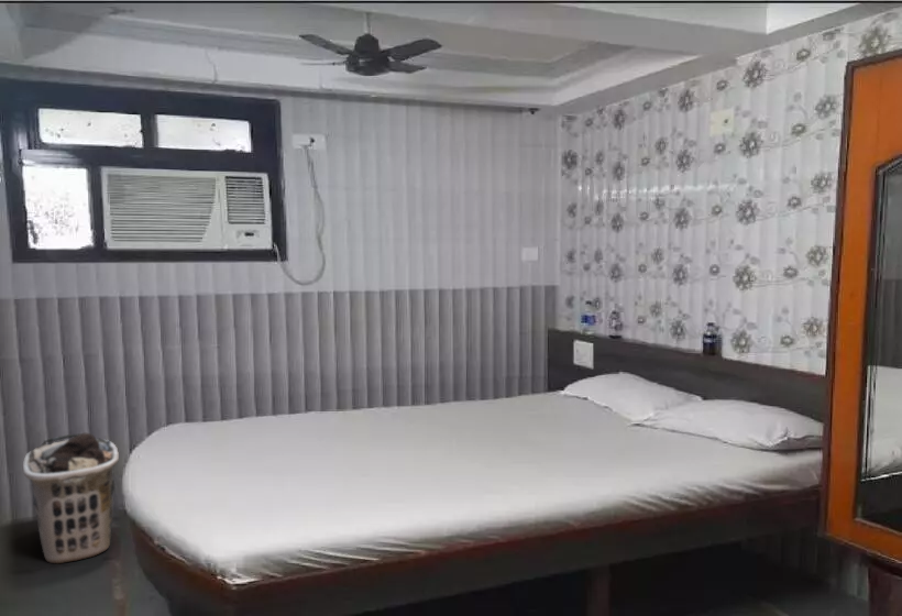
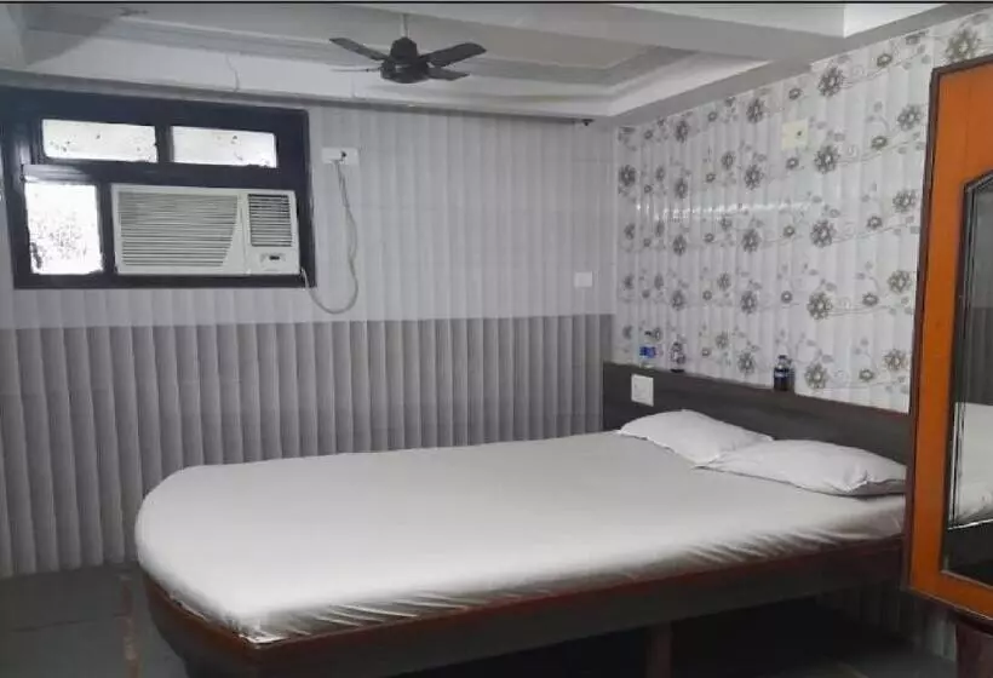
- clothes hamper [22,432,120,564]
